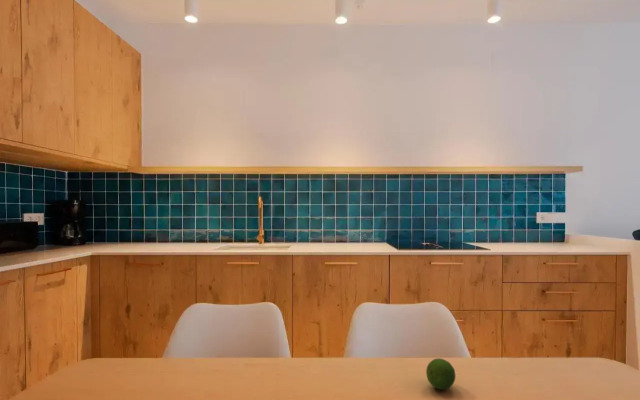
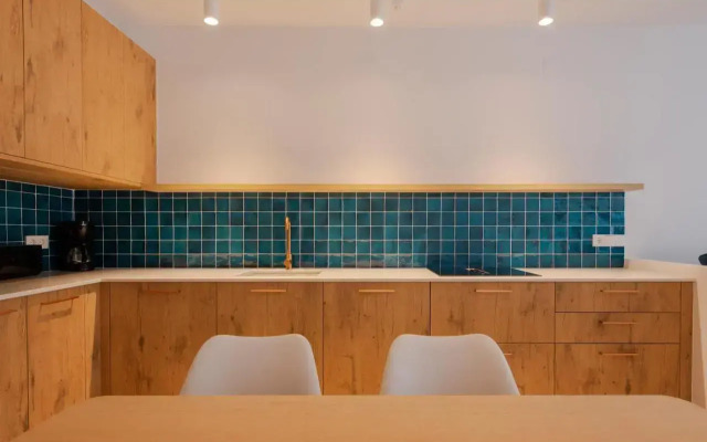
- fruit [425,358,456,390]
